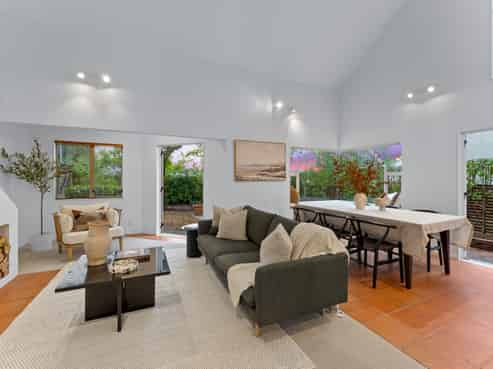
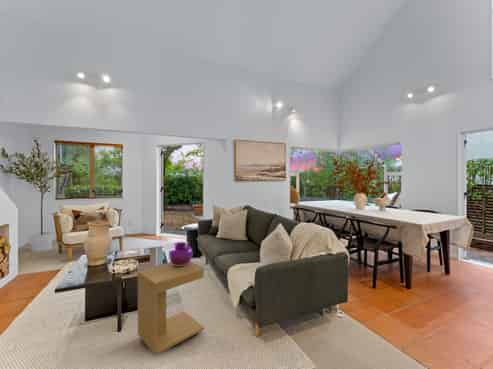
+ vase [168,241,193,266]
+ side table [136,261,205,356]
